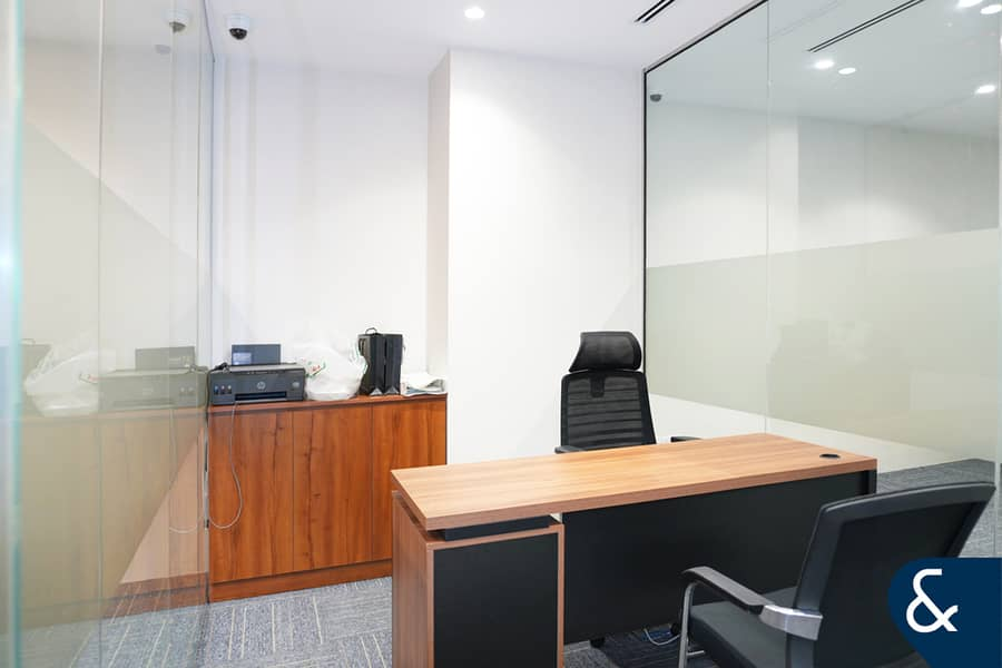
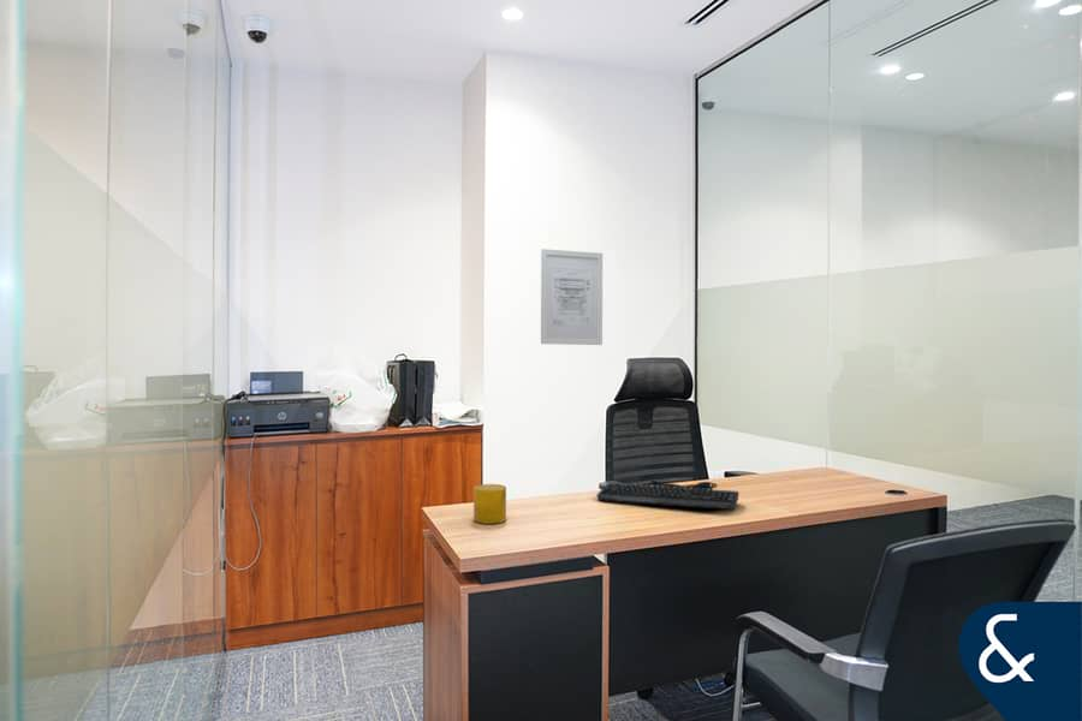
+ keyboard [595,479,741,511]
+ cup [472,483,507,525]
+ wall art [540,248,604,346]
